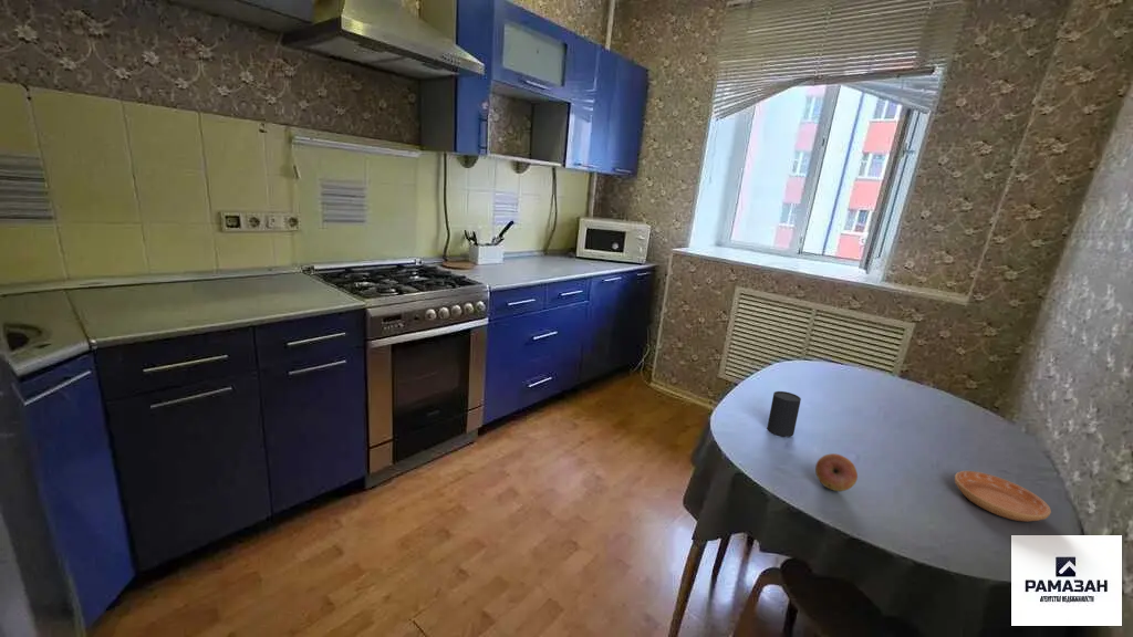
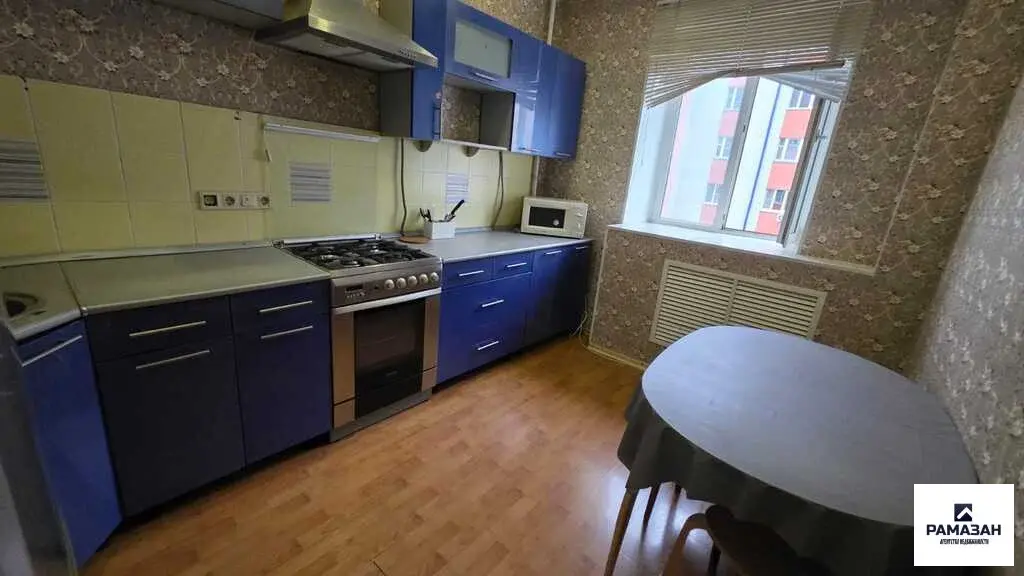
- cup [766,390,802,438]
- fruit [814,452,859,492]
- saucer [954,470,1052,523]
